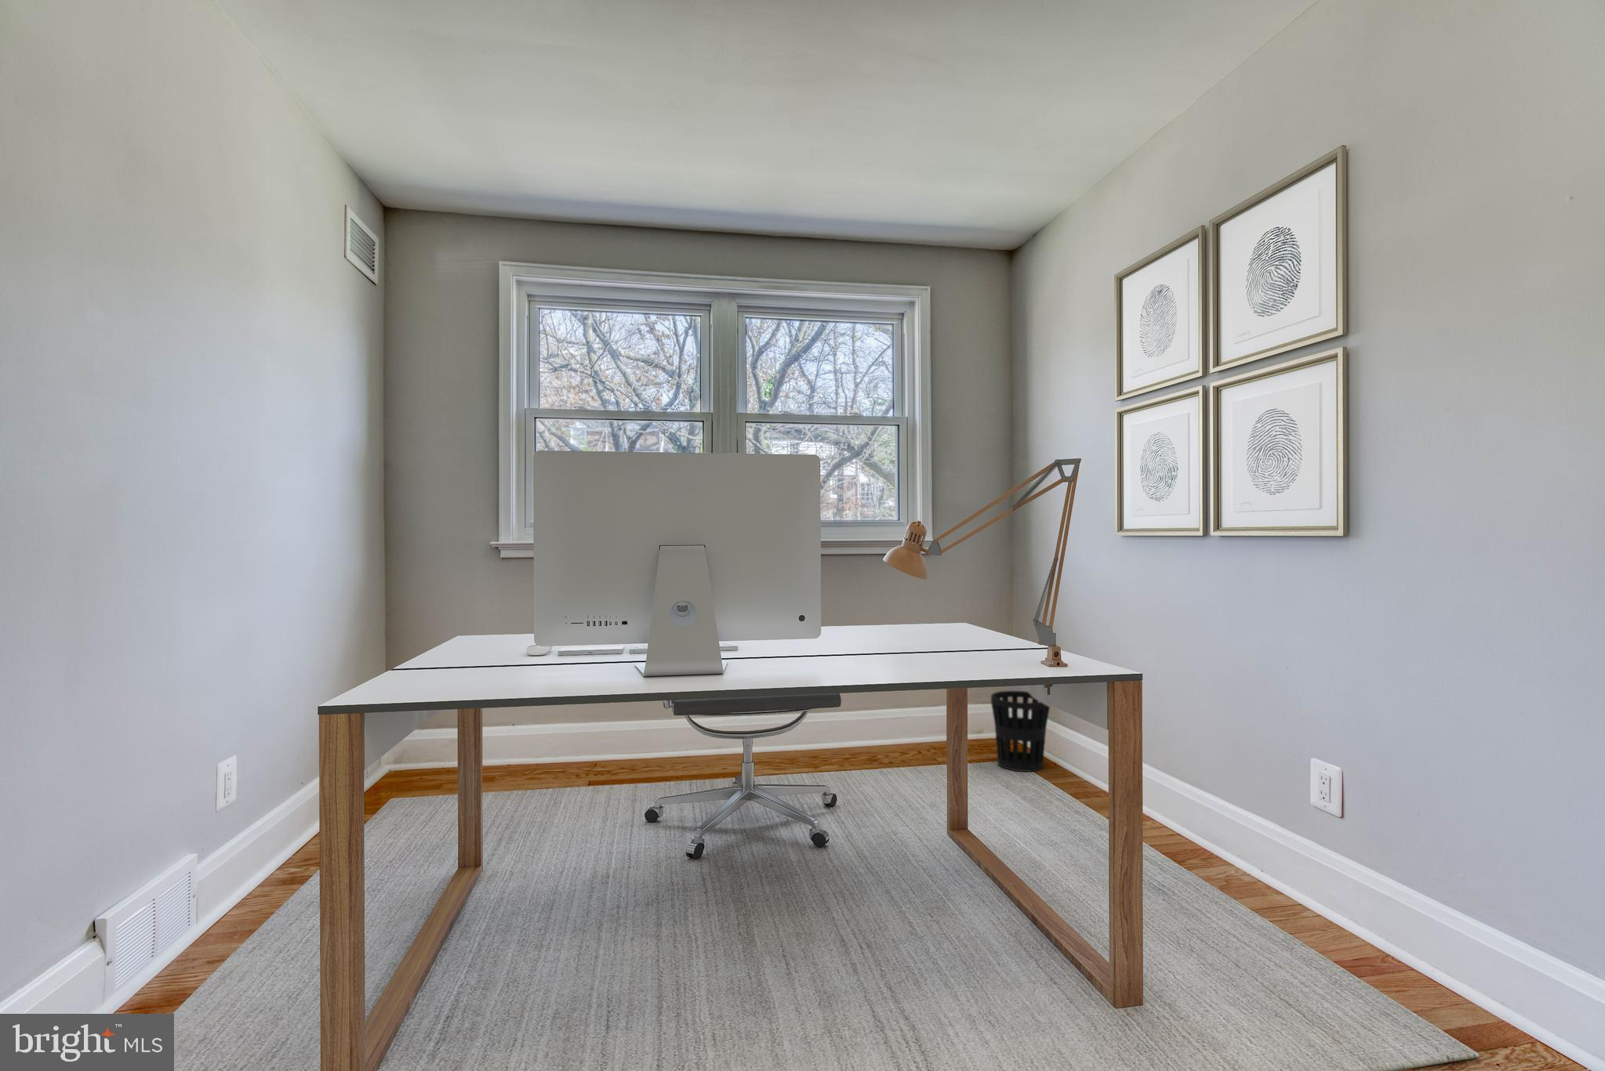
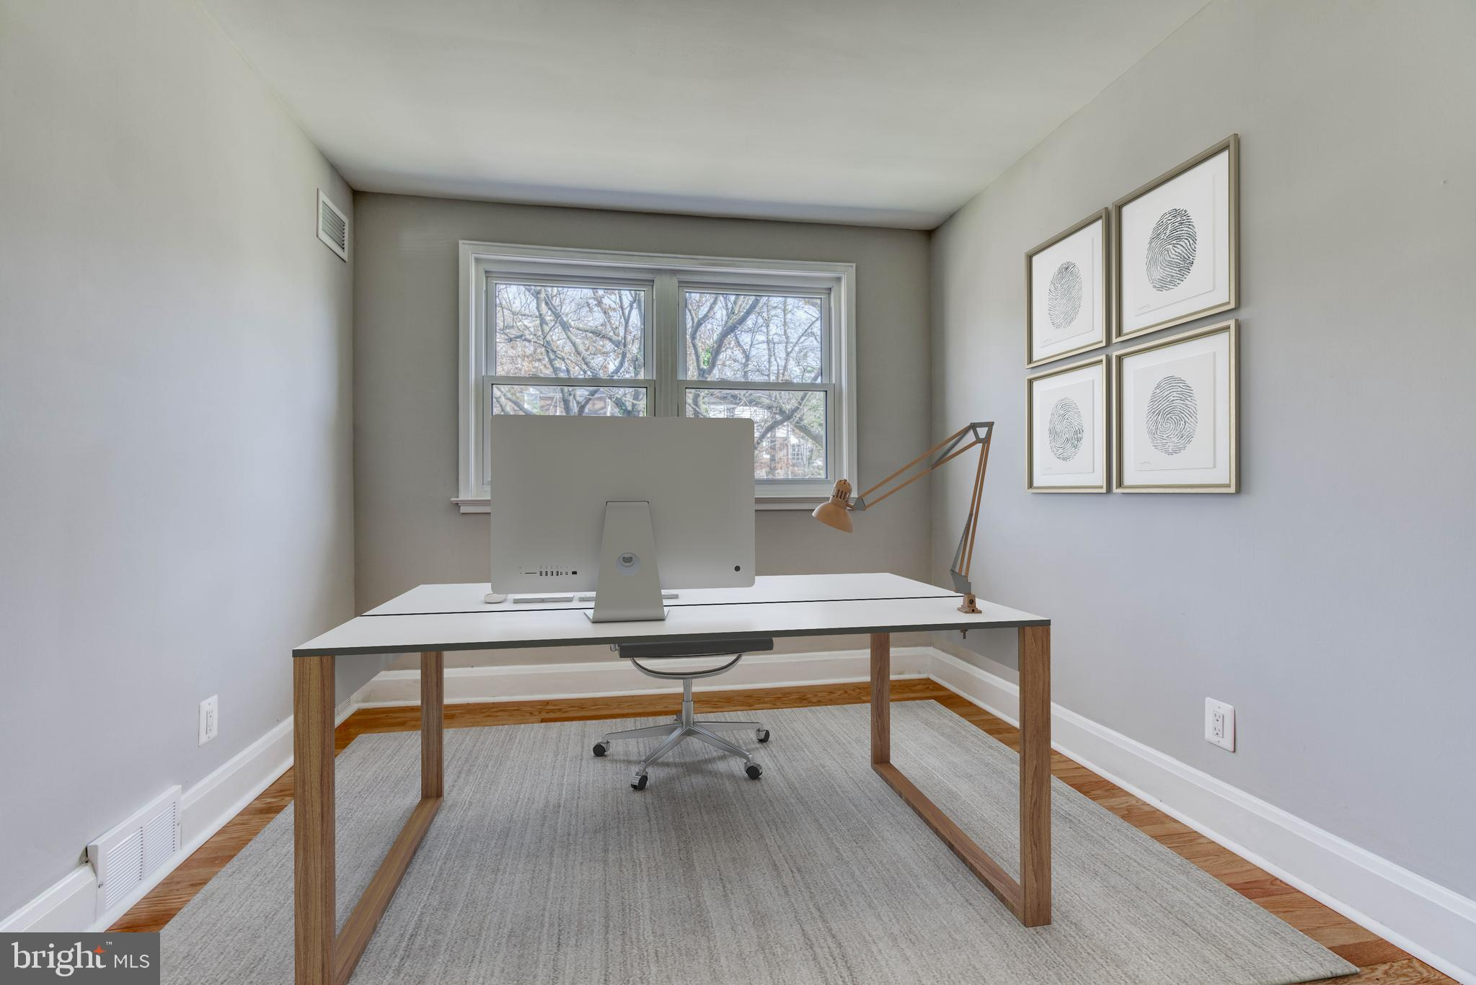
- wastebasket [990,690,1050,772]
